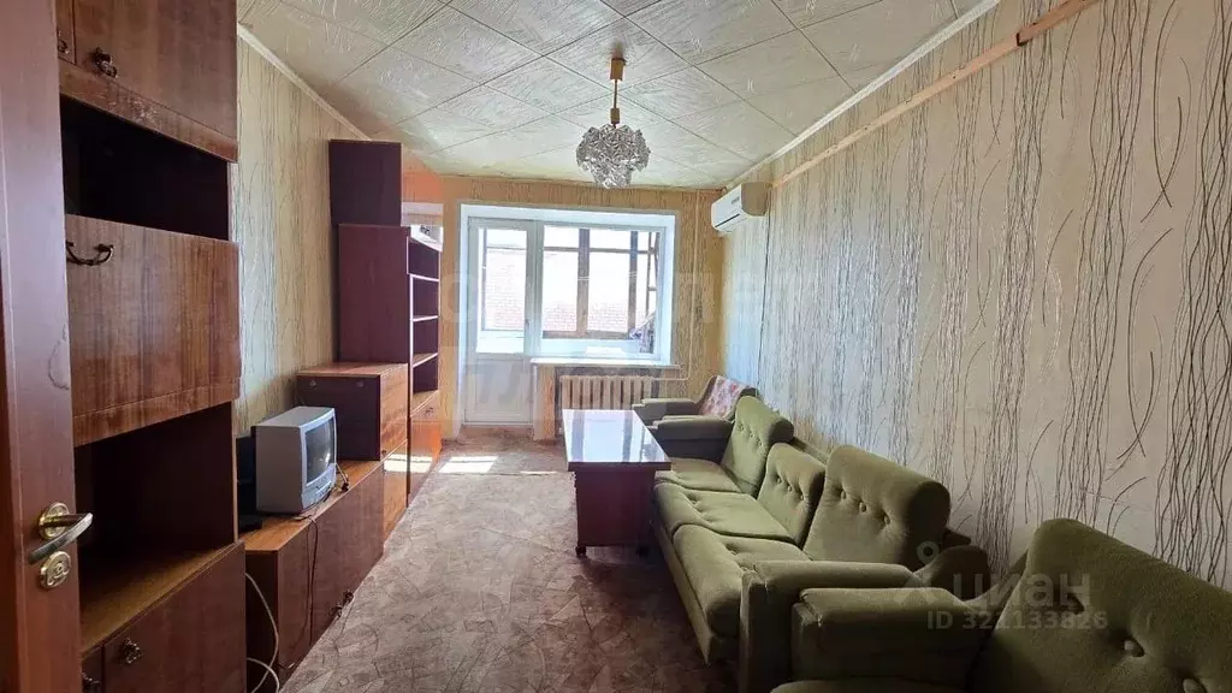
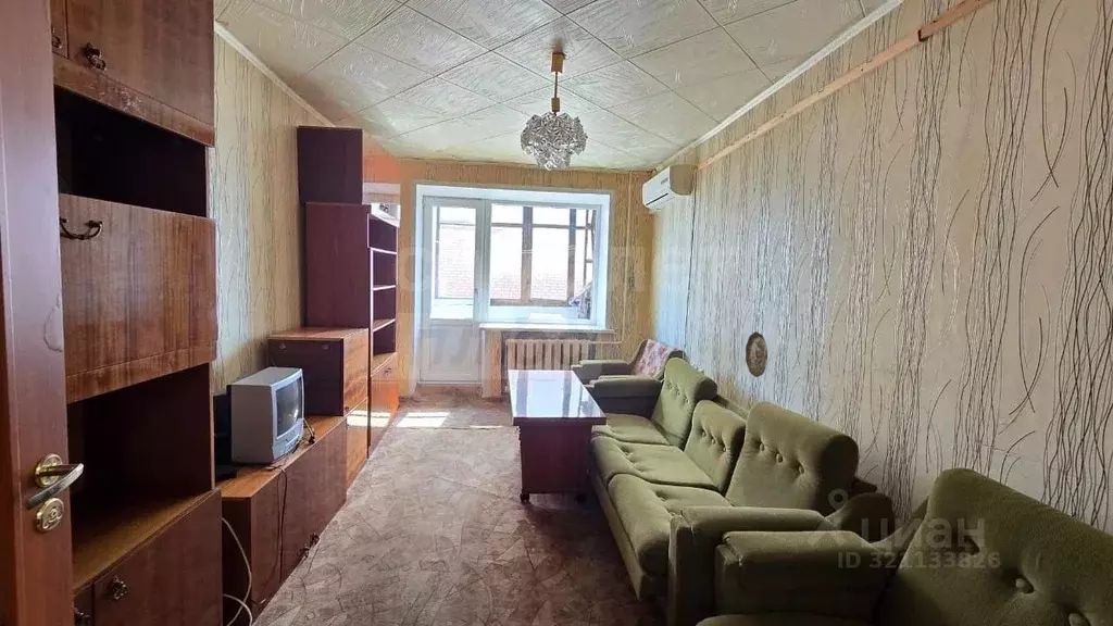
+ decorative plate [745,330,768,378]
